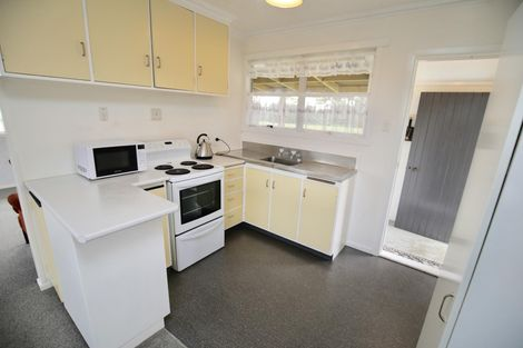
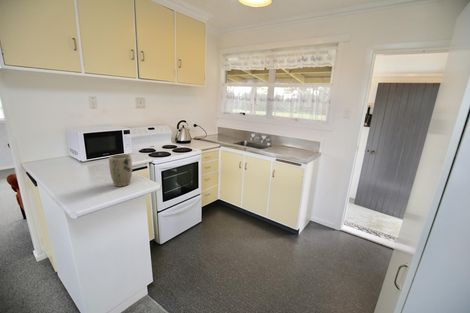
+ plant pot [108,153,133,188]
